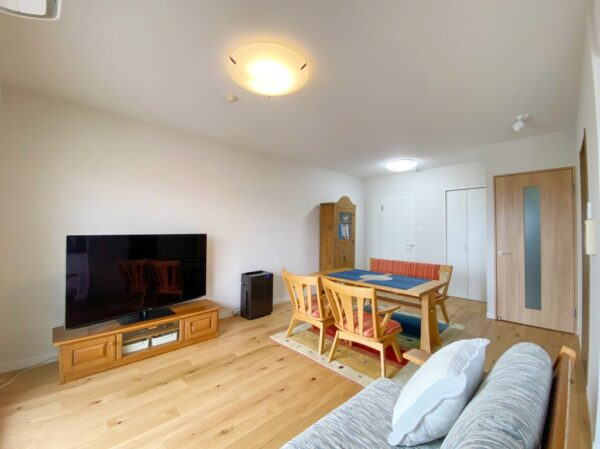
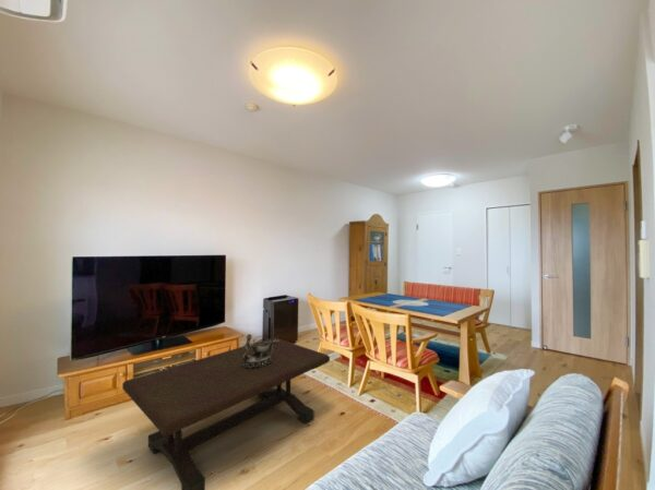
+ decorative bowl [242,333,279,368]
+ coffee table [121,337,331,490]
